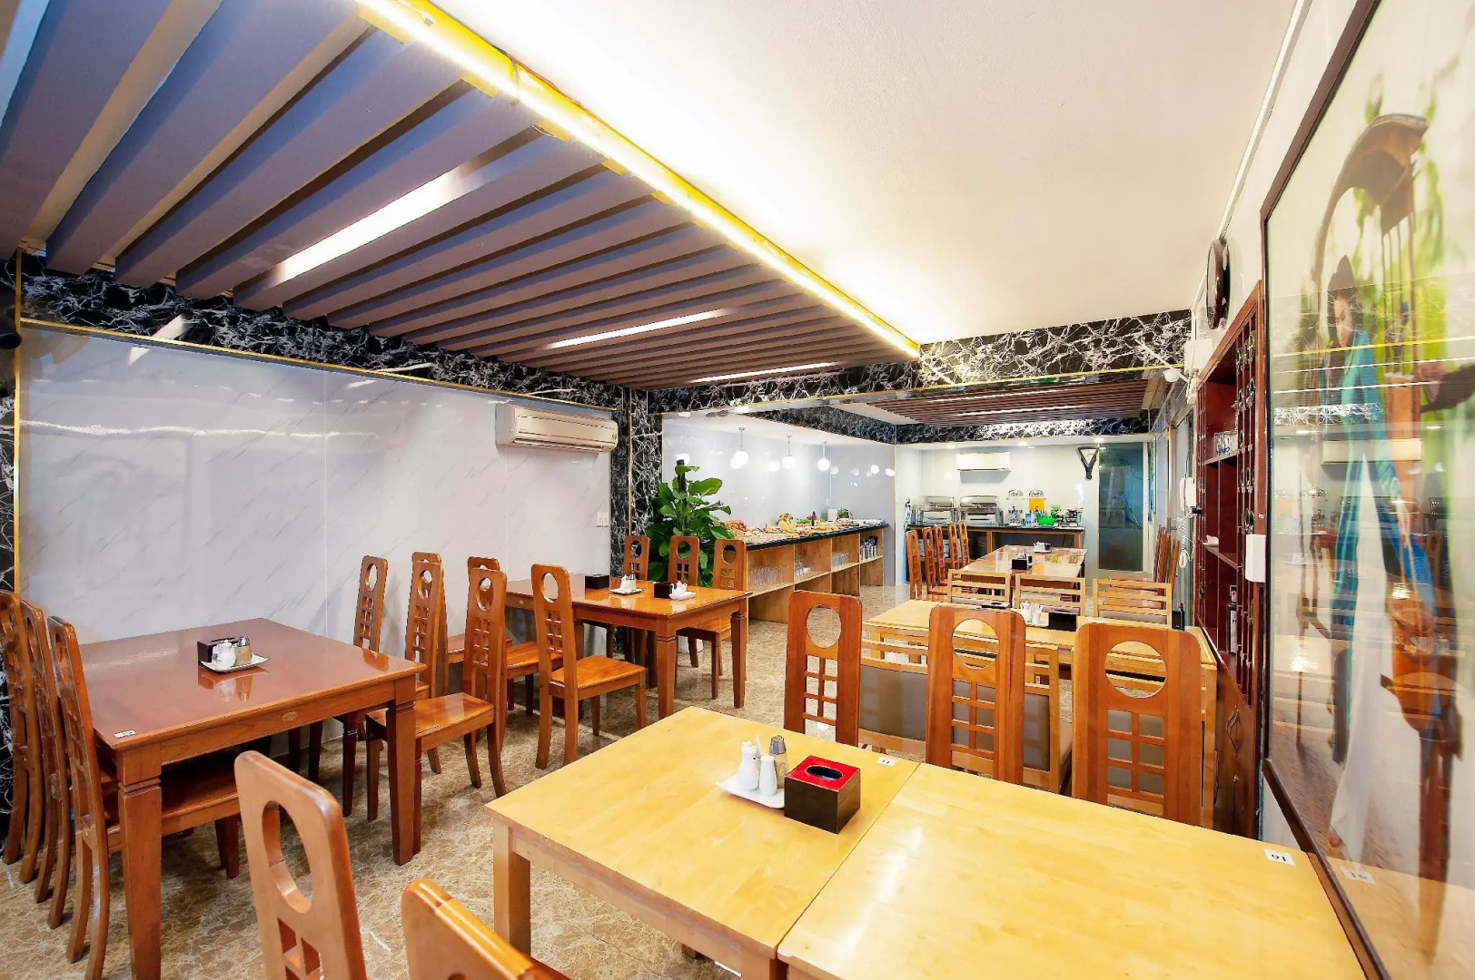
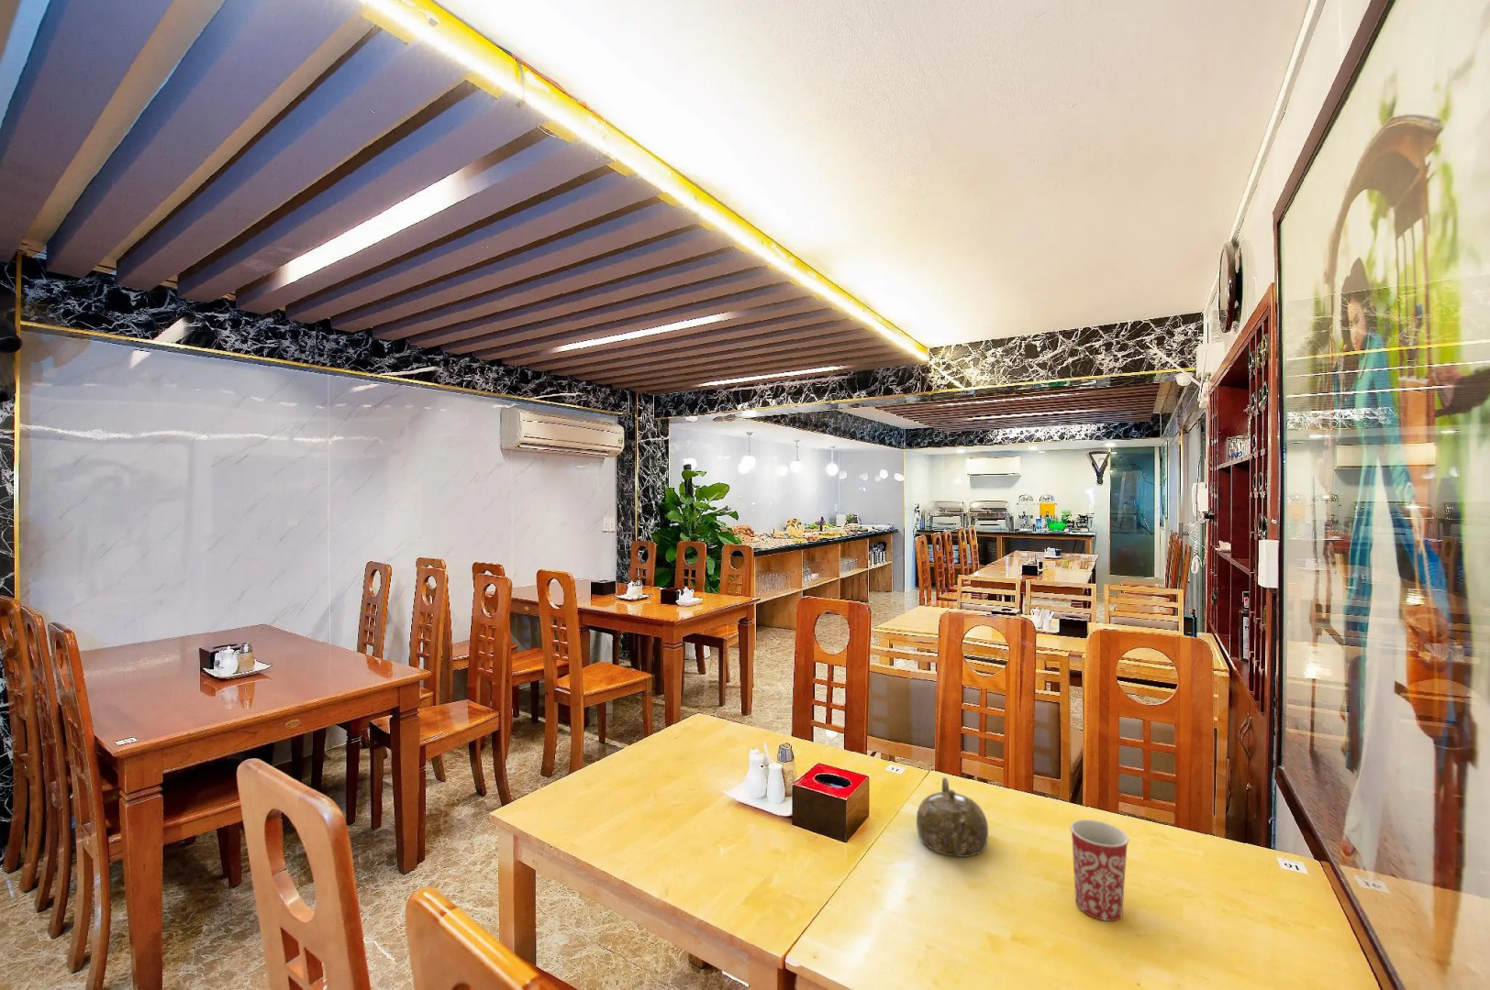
+ mug [1070,819,1130,923]
+ teapot [915,777,989,859]
